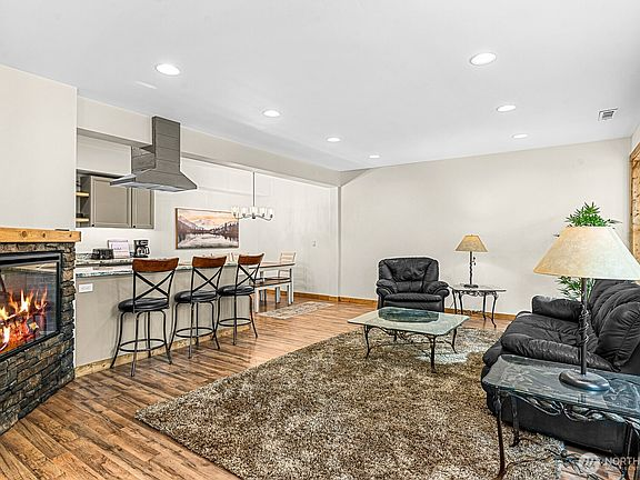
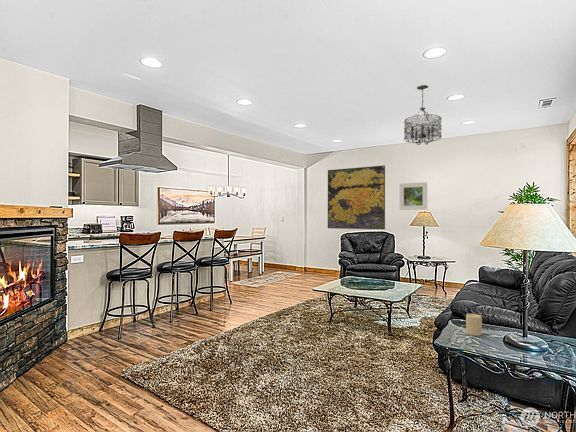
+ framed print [327,165,386,230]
+ chandelier [403,84,443,146]
+ candle [465,313,483,337]
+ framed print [399,181,428,211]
